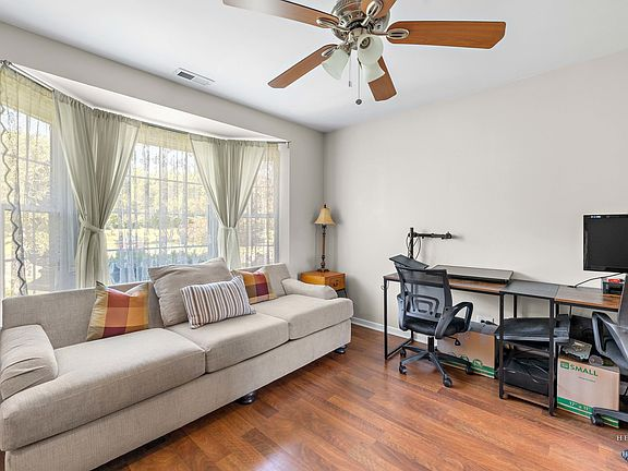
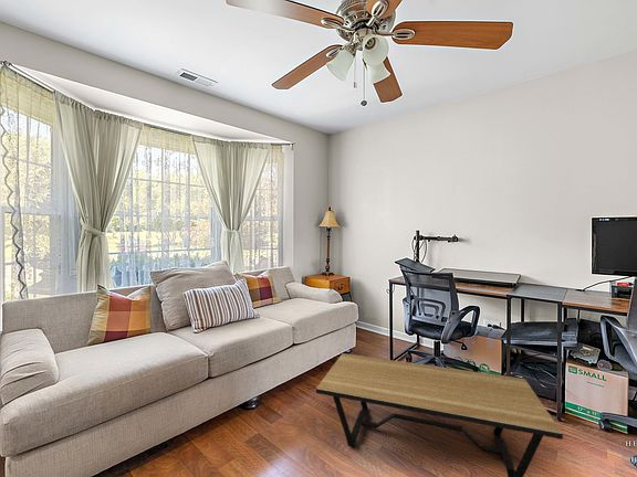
+ coffee table [315,352,564,477]
